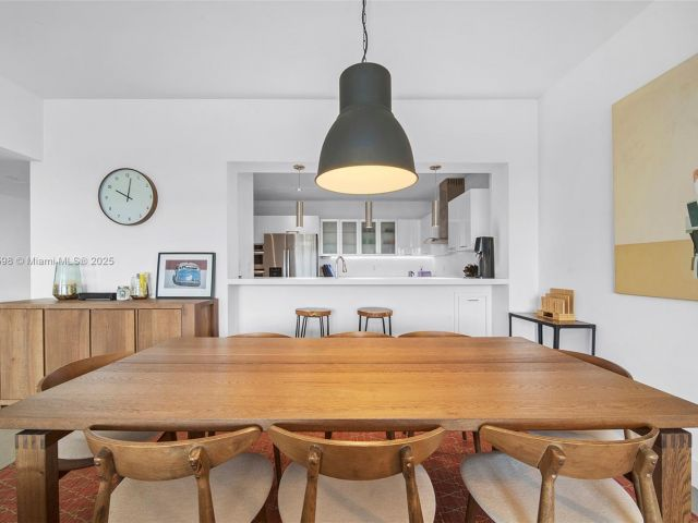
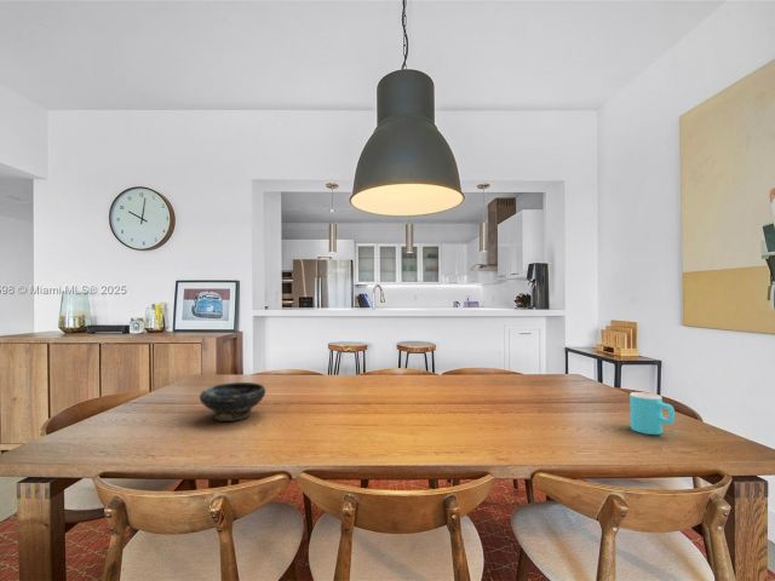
+ bowl [199,381,266,422]
+ cup [628,391,676,436]
